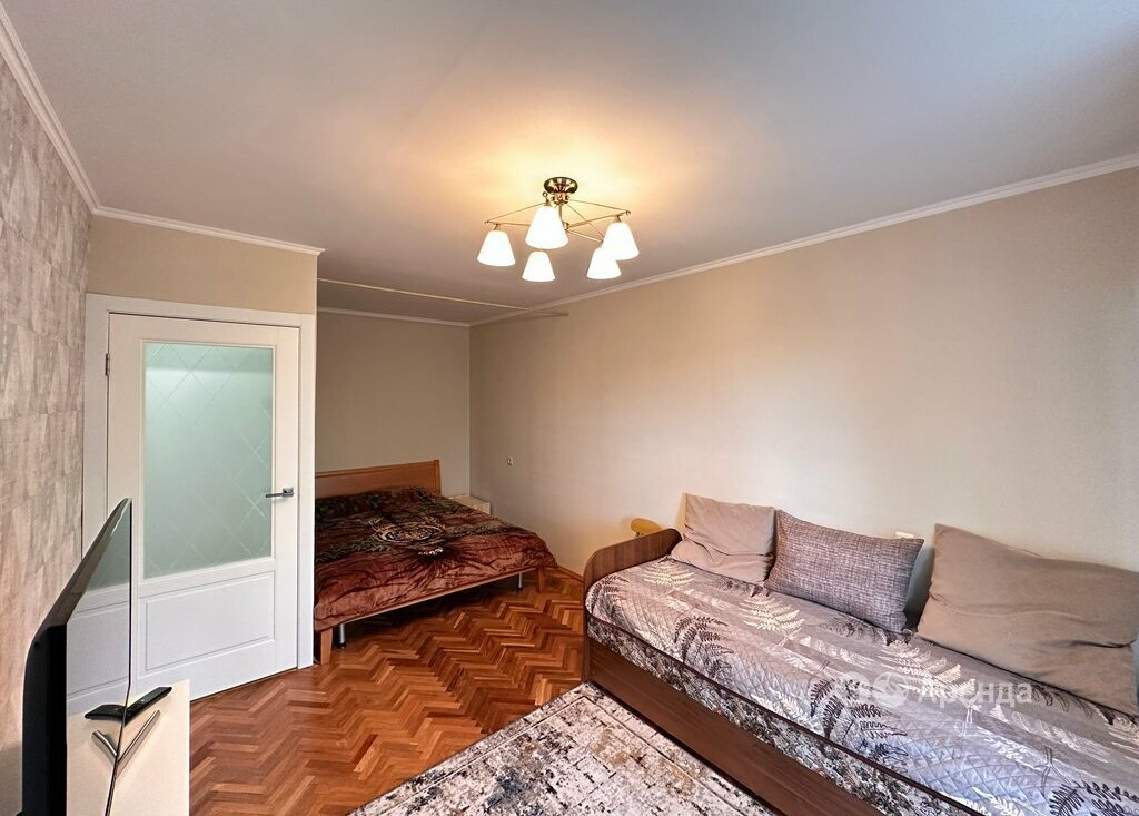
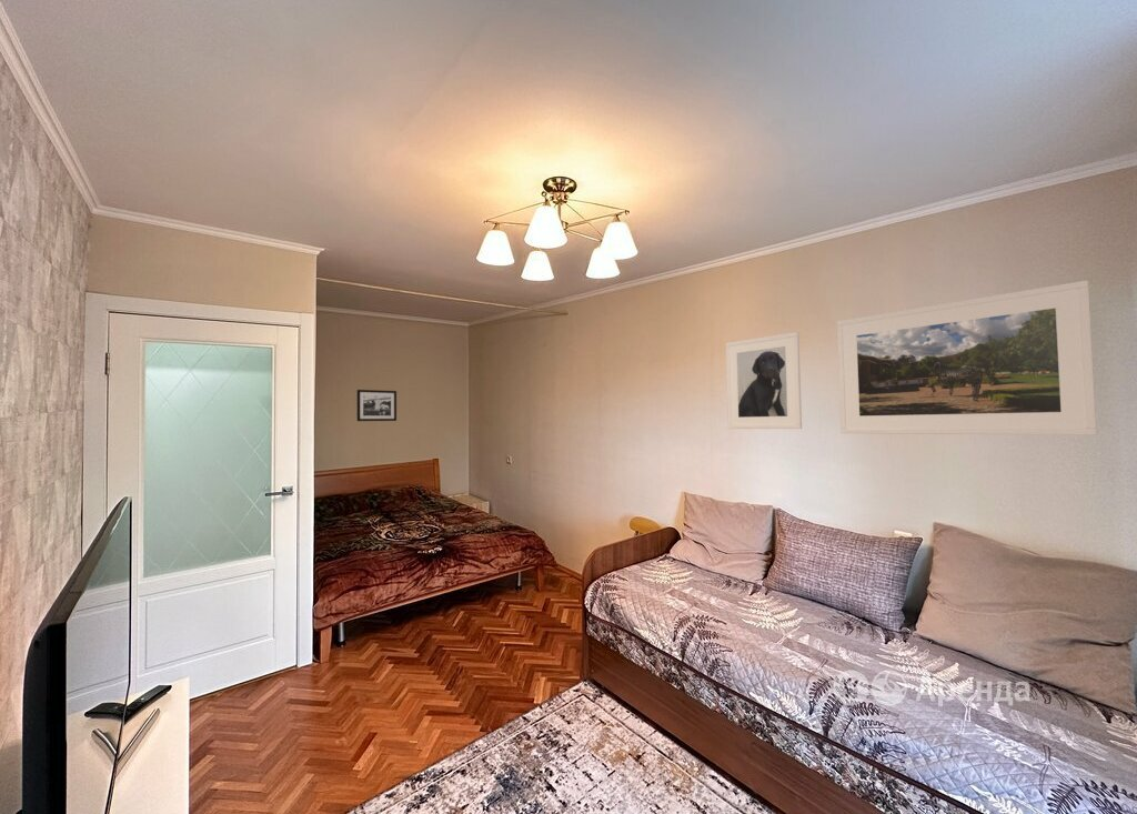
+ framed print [836,280,1098,436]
+ picture frame [356,389,398,422]
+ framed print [725,331,803,430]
